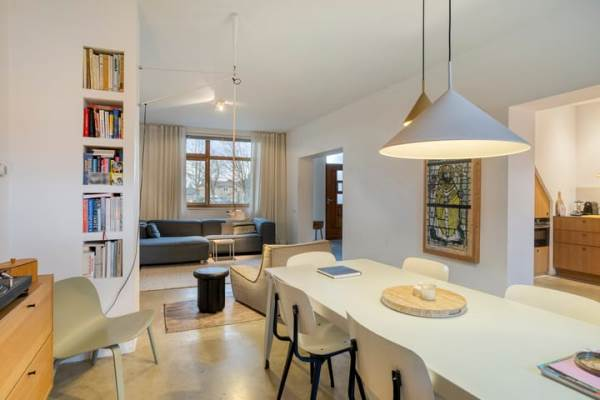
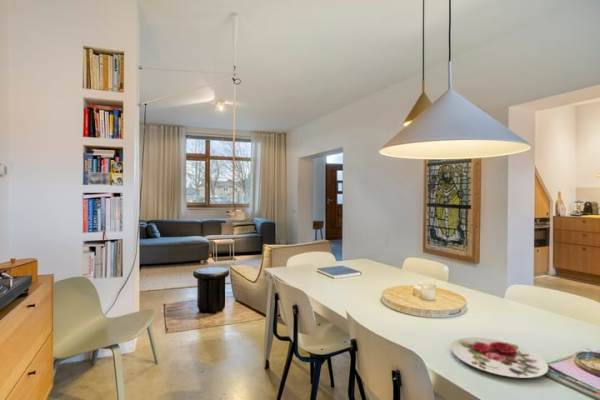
+ plate [450,337,550,379]
